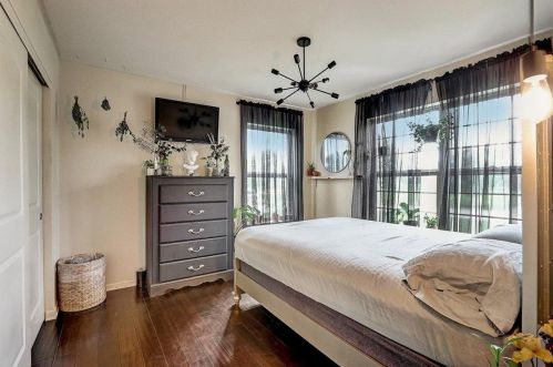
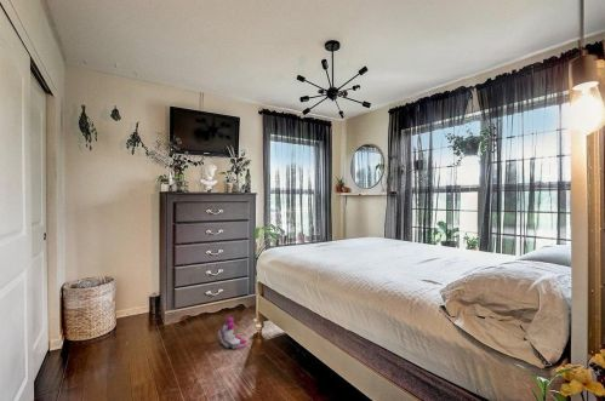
+ boots [217,316,249,350]
